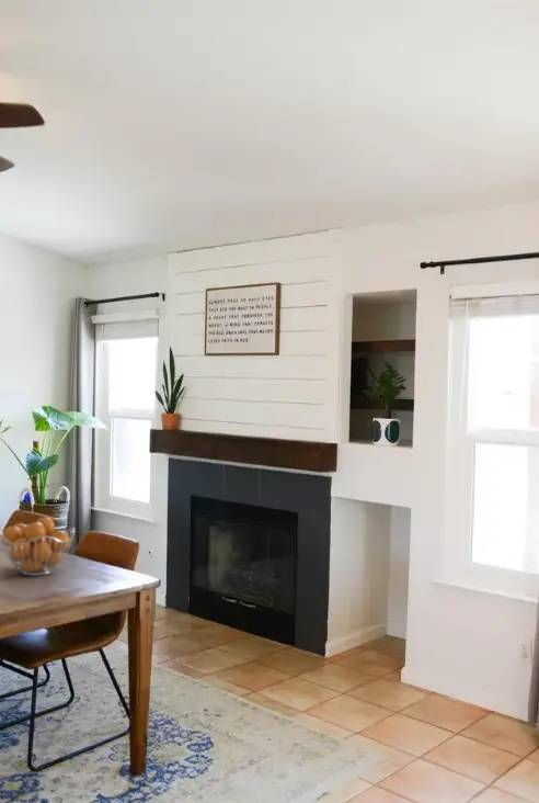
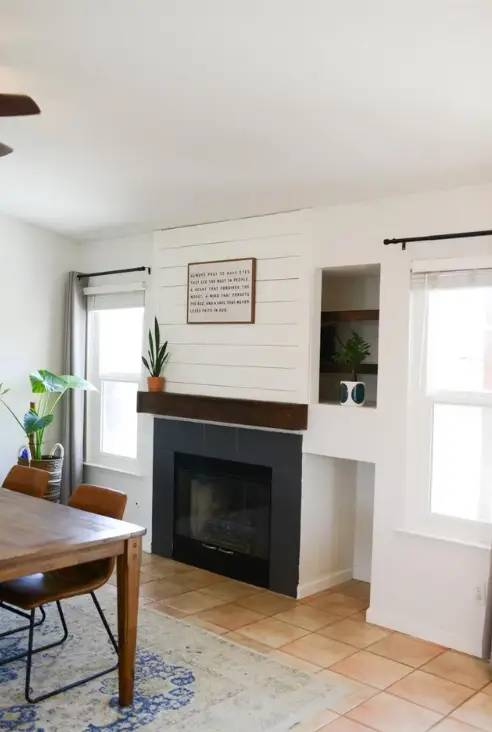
- fruit basket [0,517,76,577]
